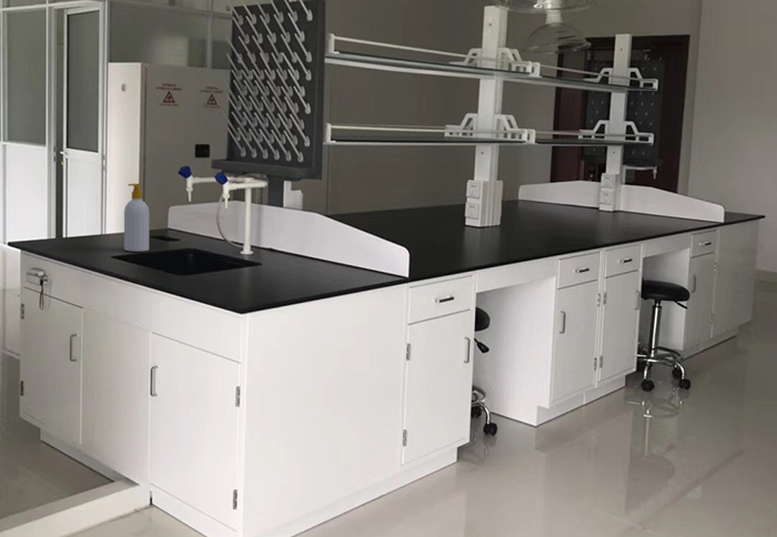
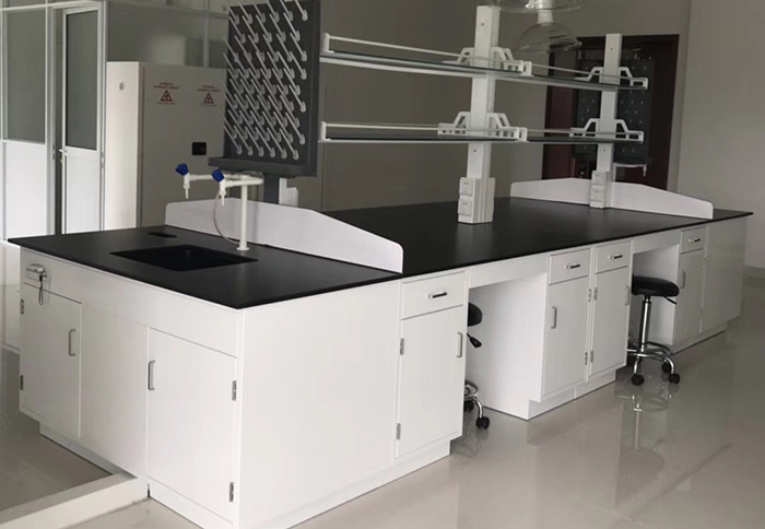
- soap bottle [123,183,150,253]
